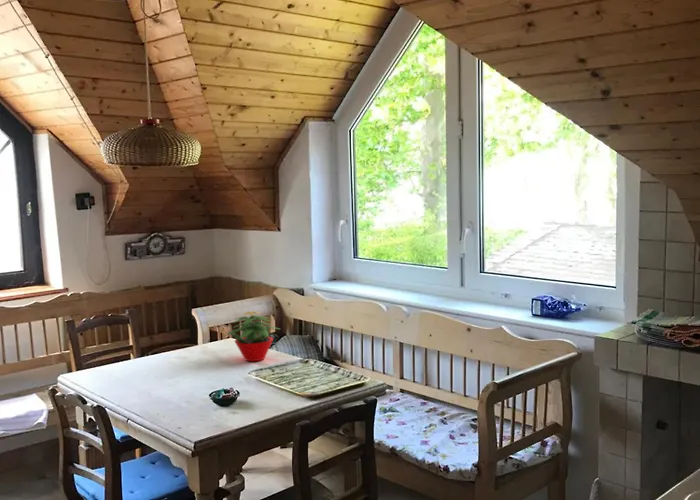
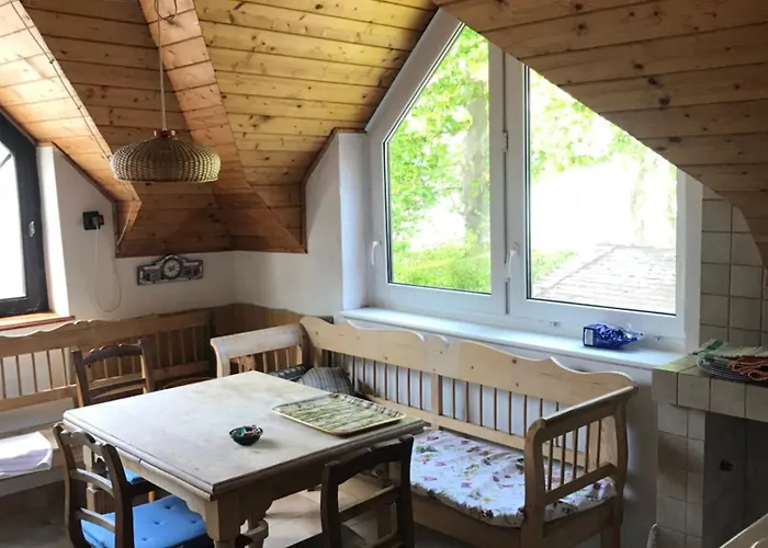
- potted flower [225,310,280,362]
